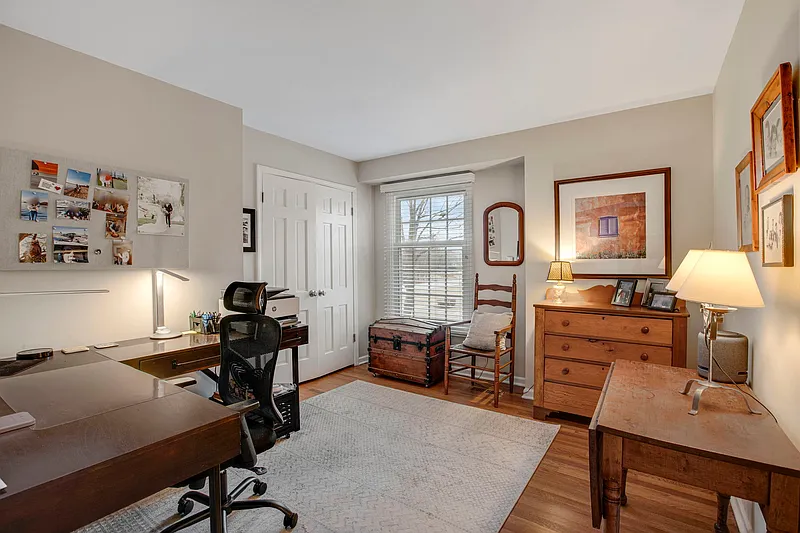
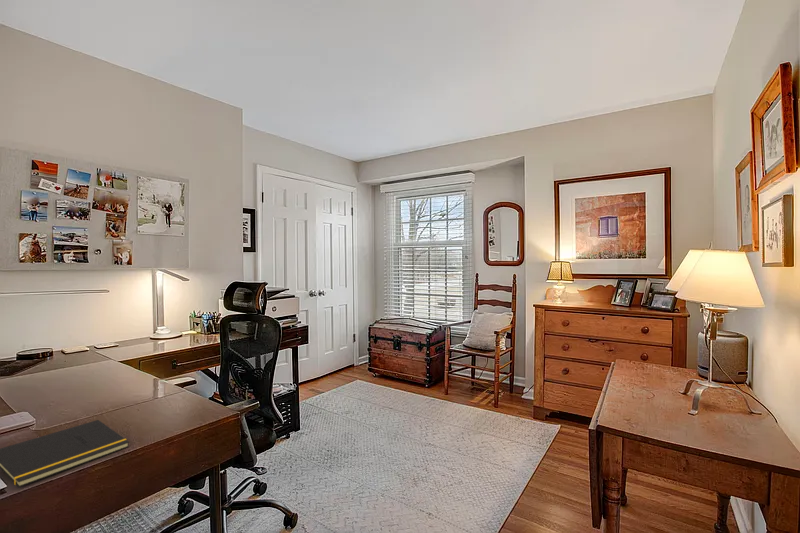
+ notepad [0,419,130,488]
